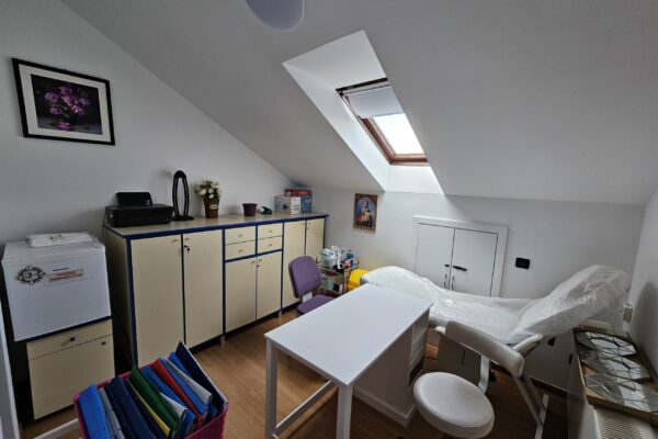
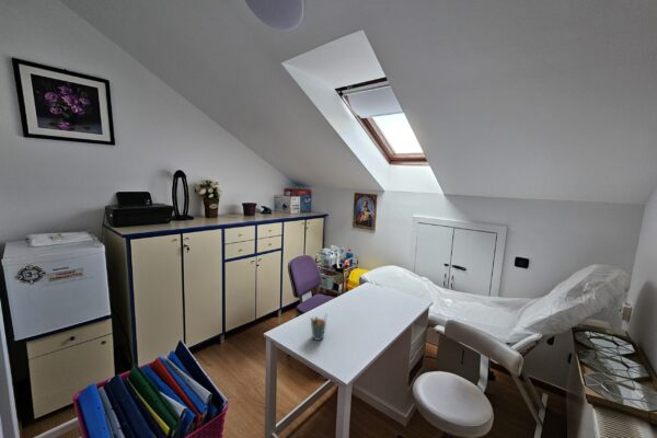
+ pen holder [309,313,328,342]
